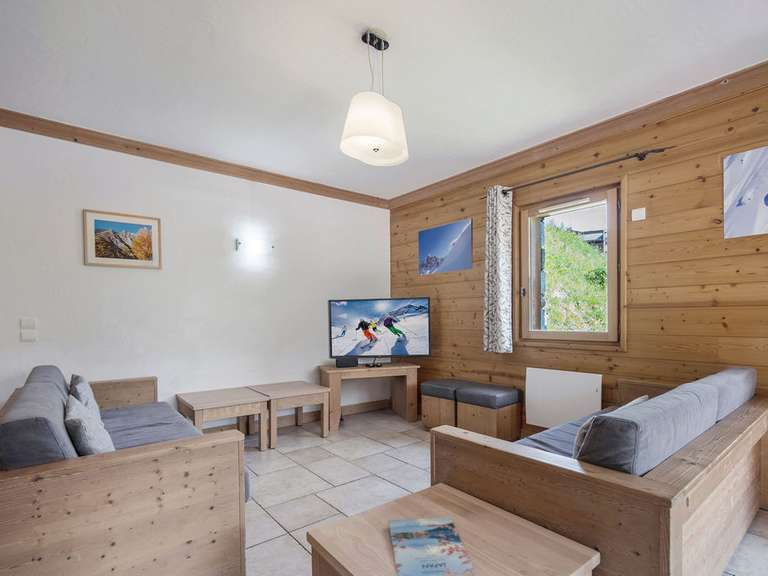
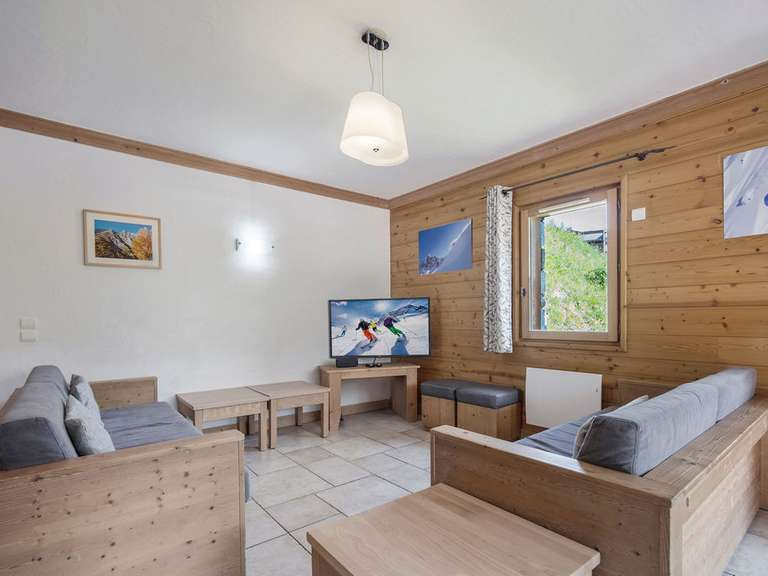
- magazine [387,516,477,576]
